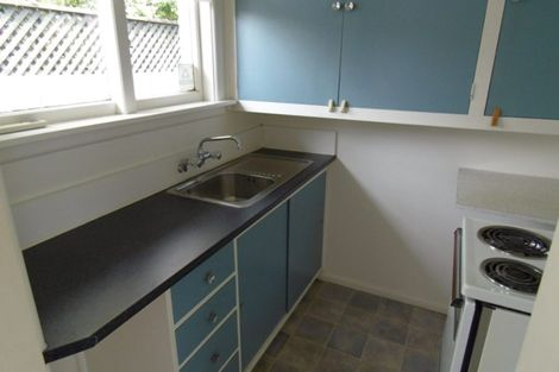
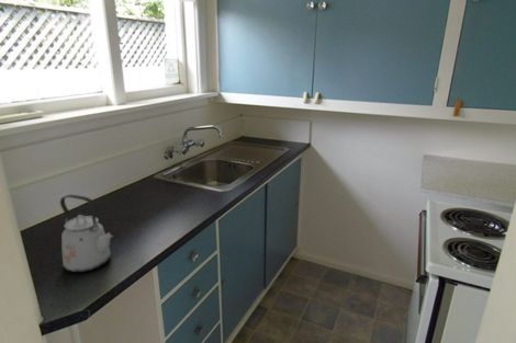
+ kettle [59,194,116,273]
